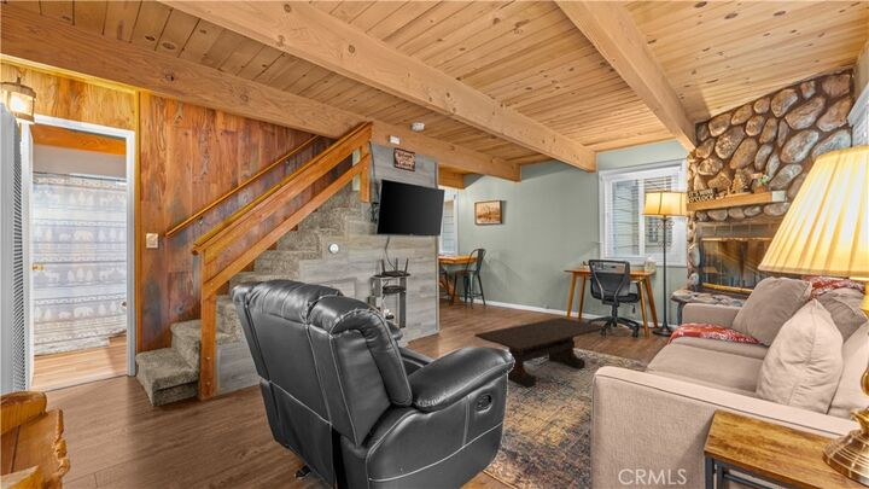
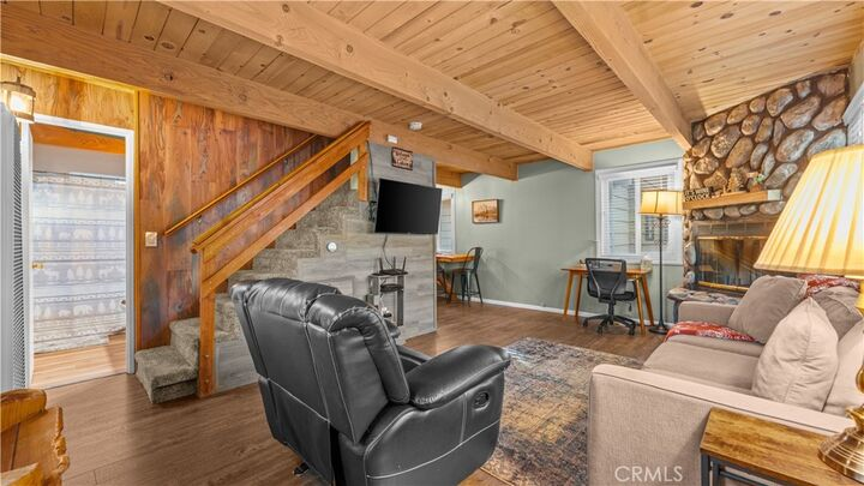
- coffee table [473,316,608,389]
